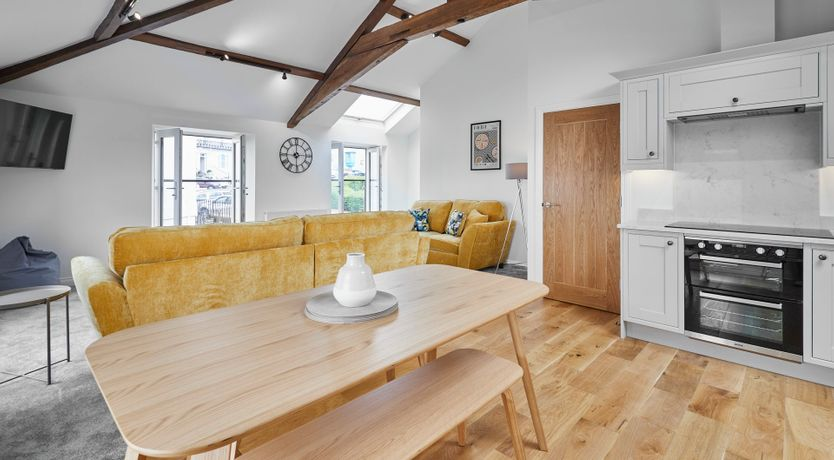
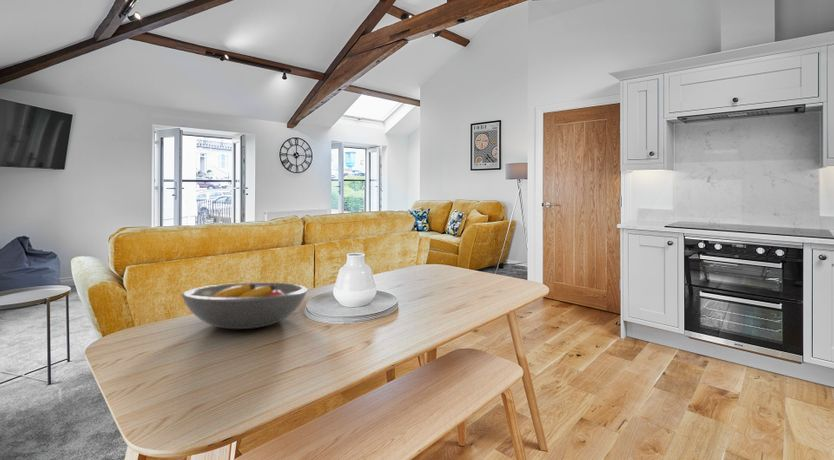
+ fruit bowl [180,282,309,330]
